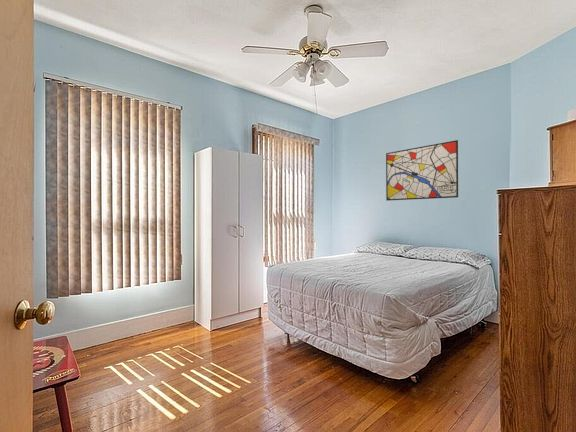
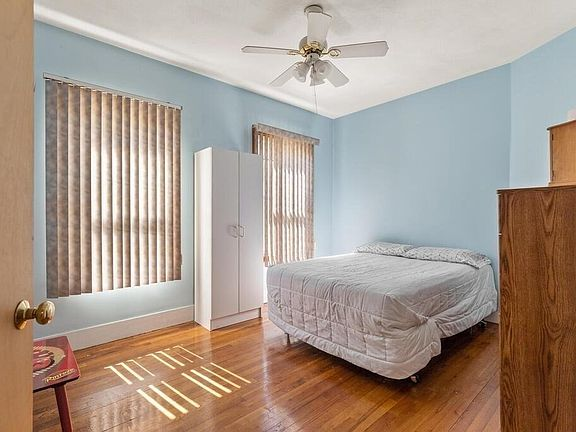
- wall art [385,139,459,202]
